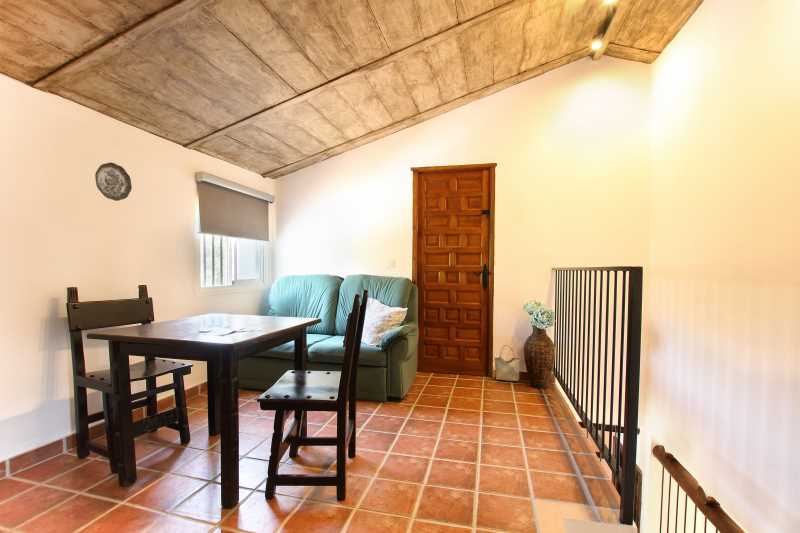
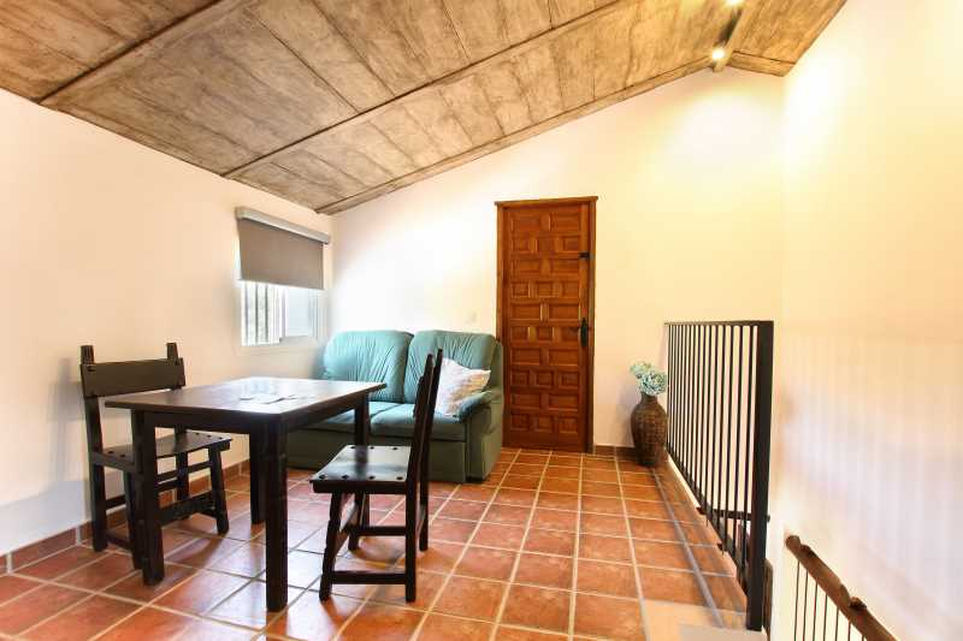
- decorative plate [94,161,133,202]
- woven basket [493,344,521,382]
